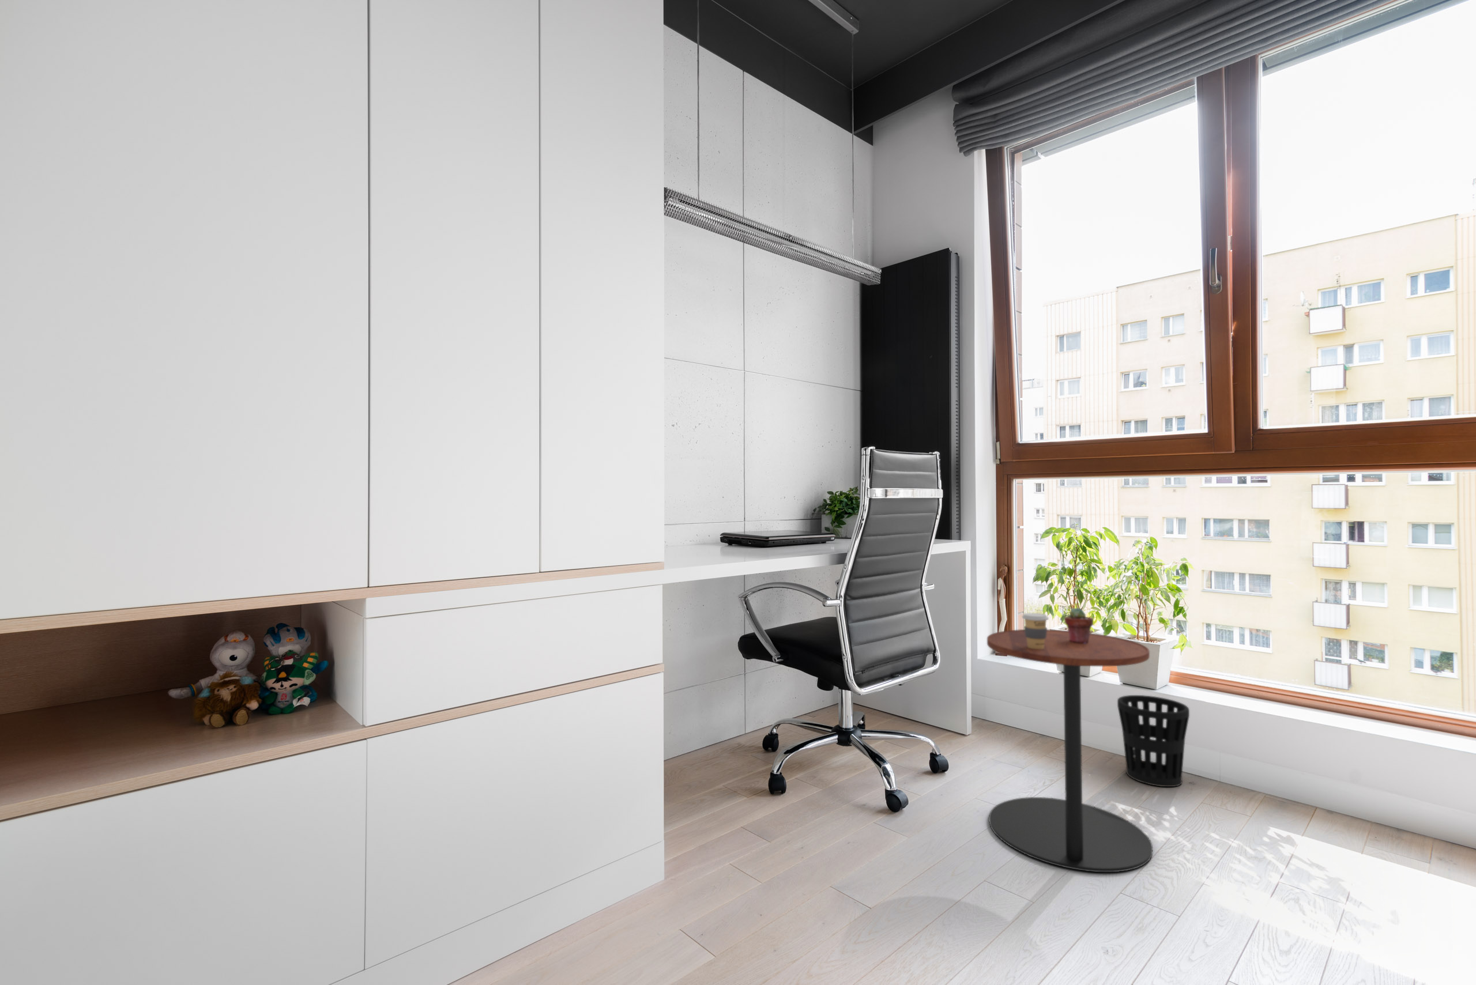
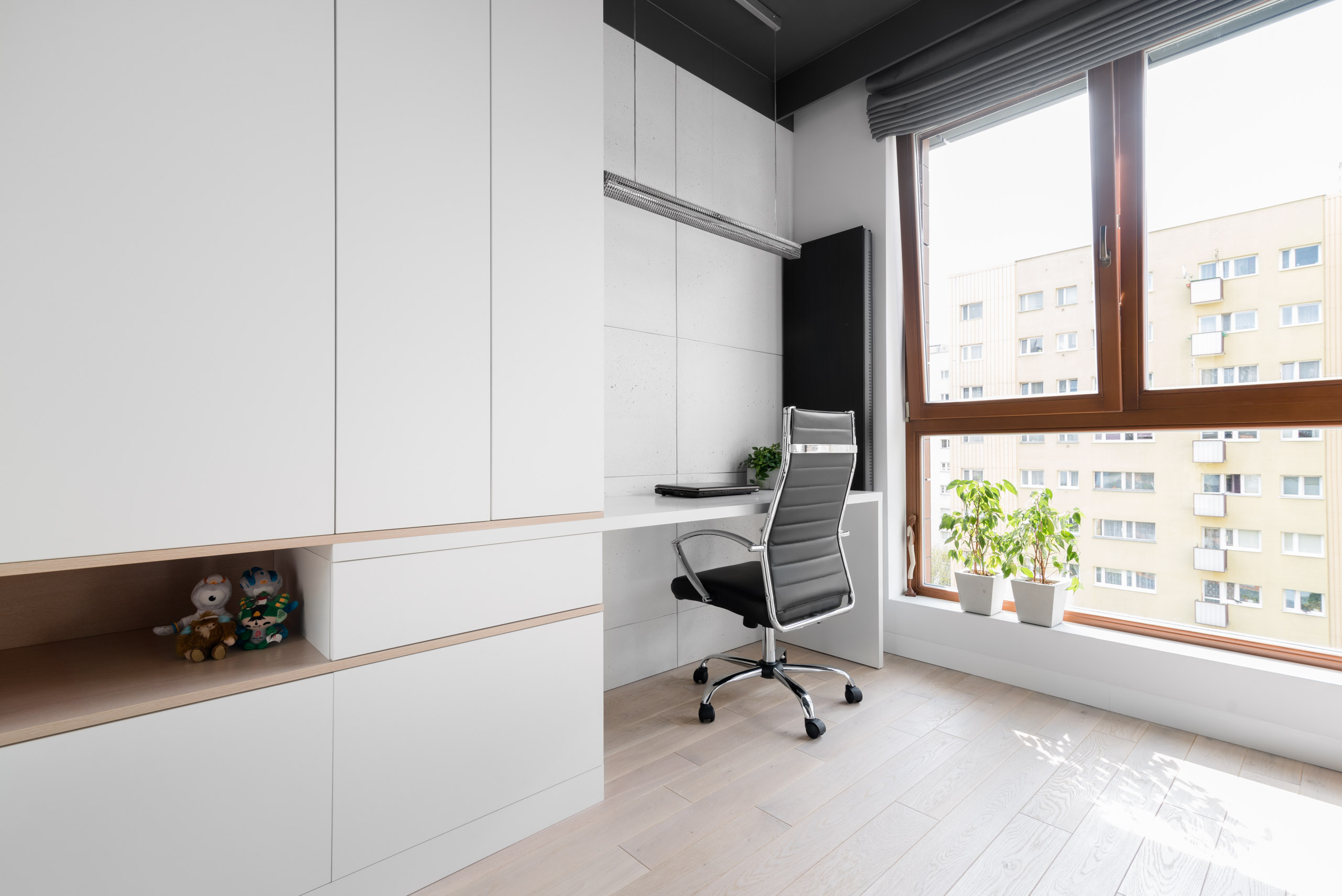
- potted succulent [1064,607,1093,644]
- coffee cup [1022,612,1049,649]
- wastebasket [1116,695,1190,787]
- side table [987,629,1153,873]
